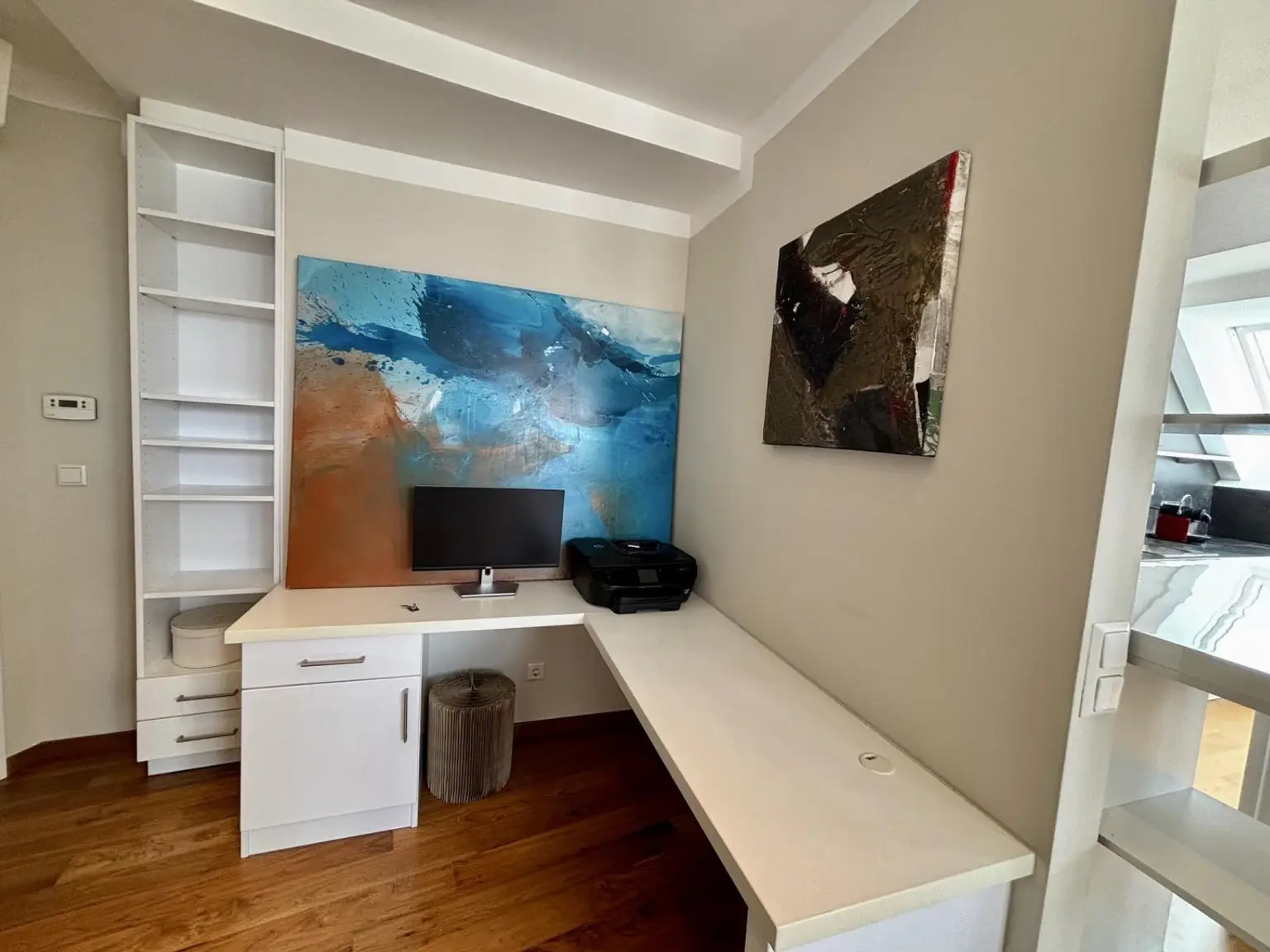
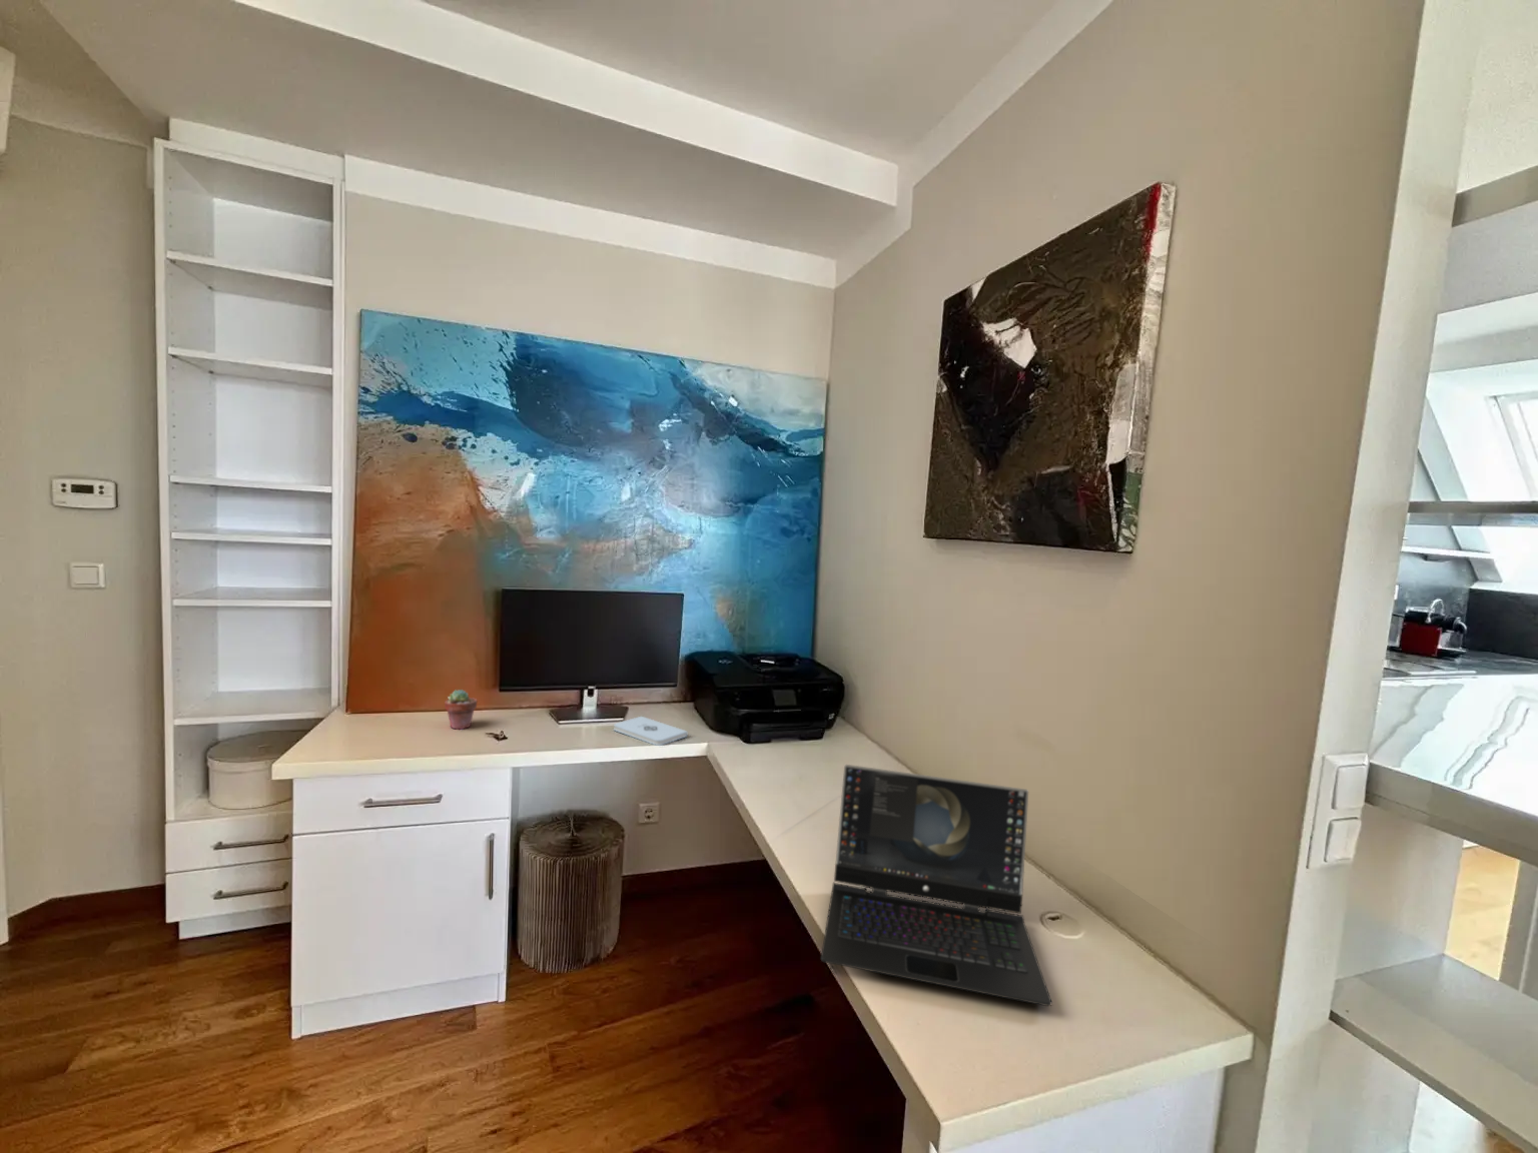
+ laptop [820,764,1052,1006]
+ potted succulent [443,689,477,730]
+ notepad [613,716,688,746]
